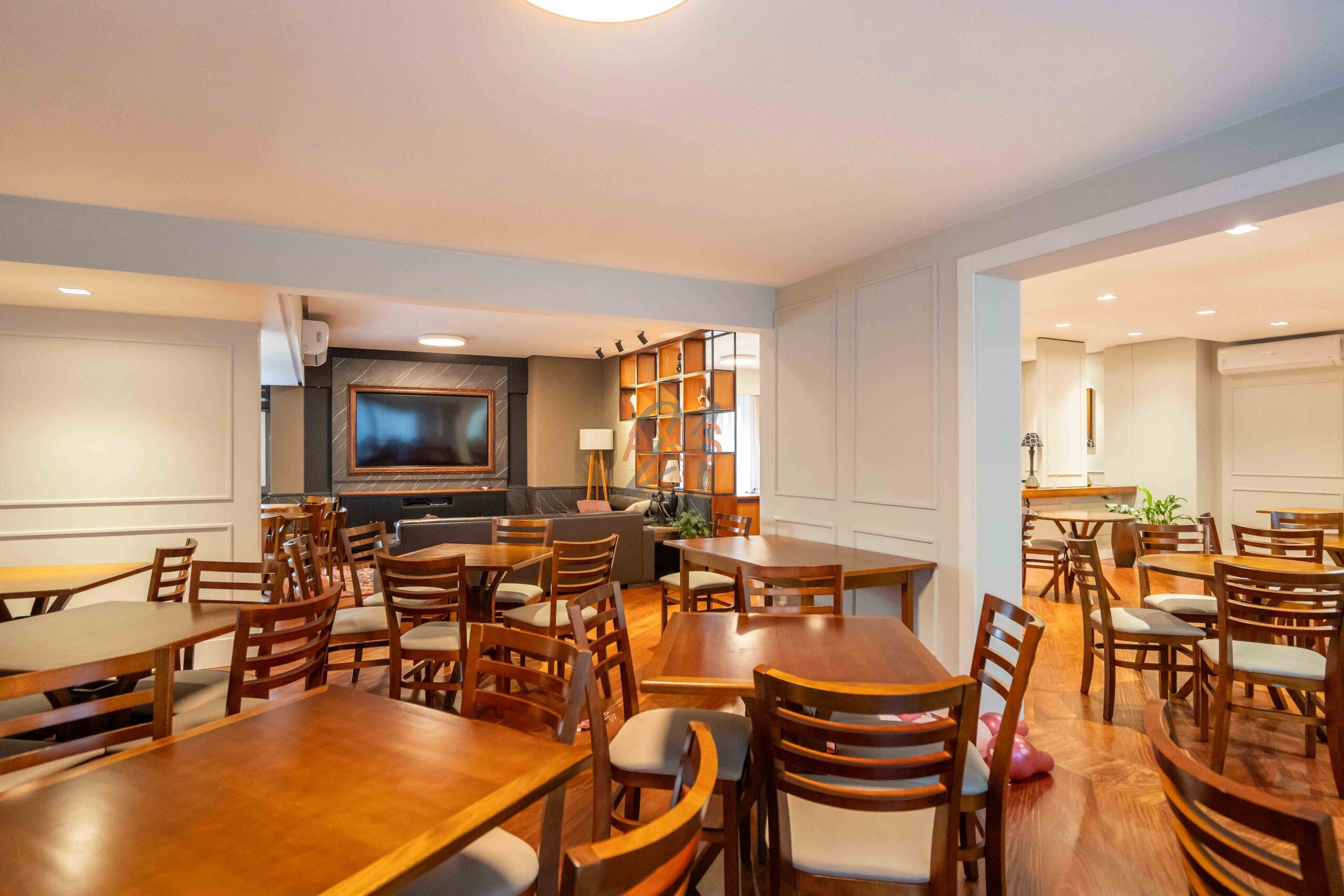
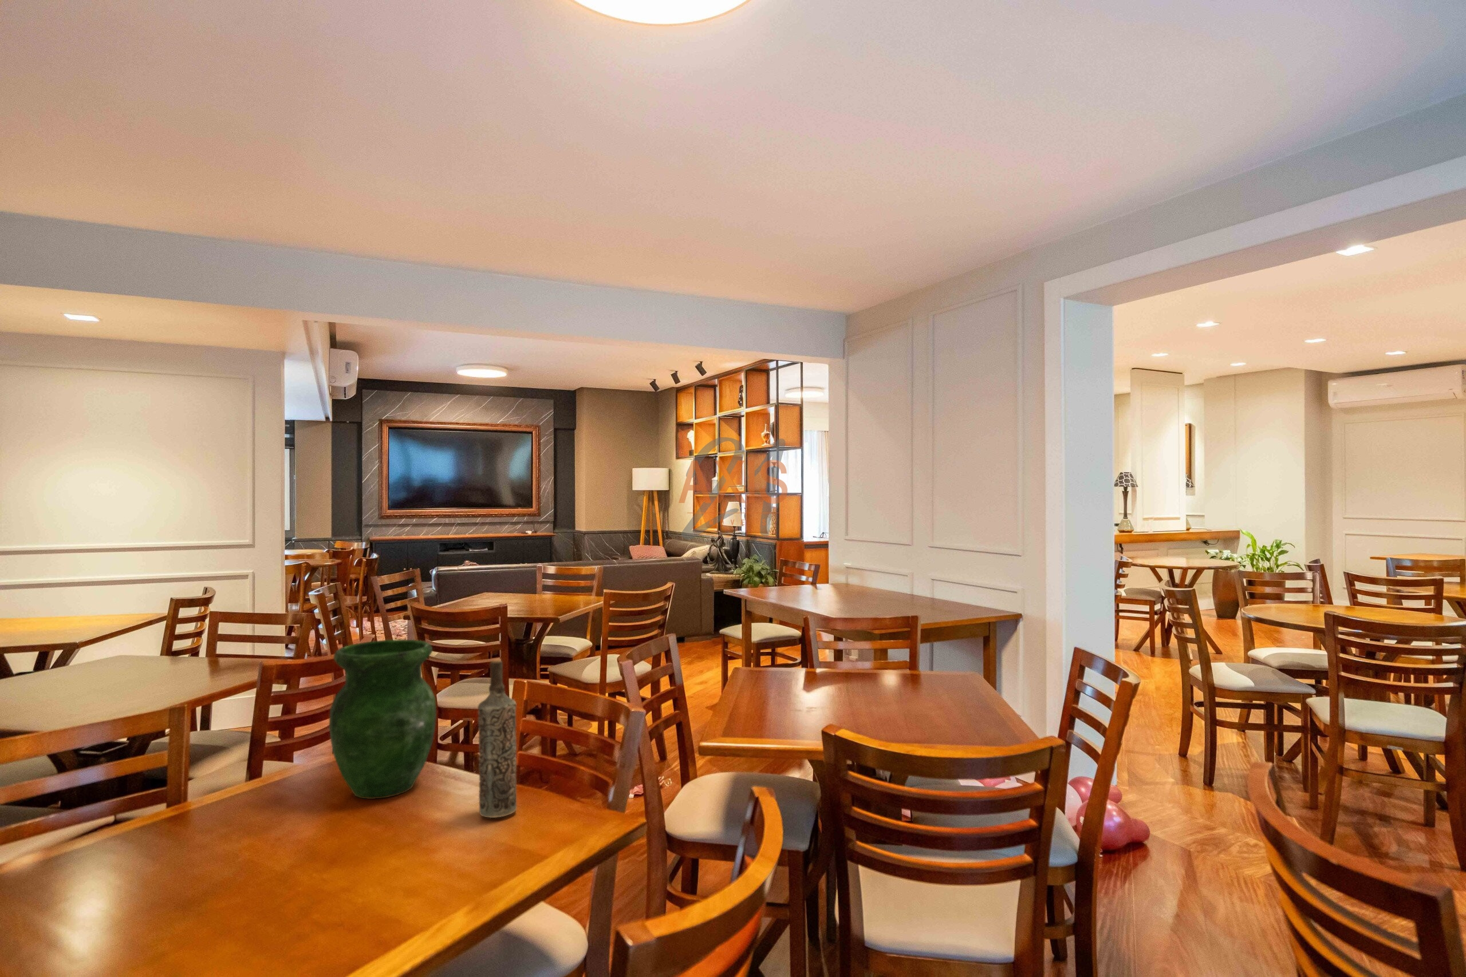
+ bottle [477,658,517,819]
+ vase [328,639,437,799]
